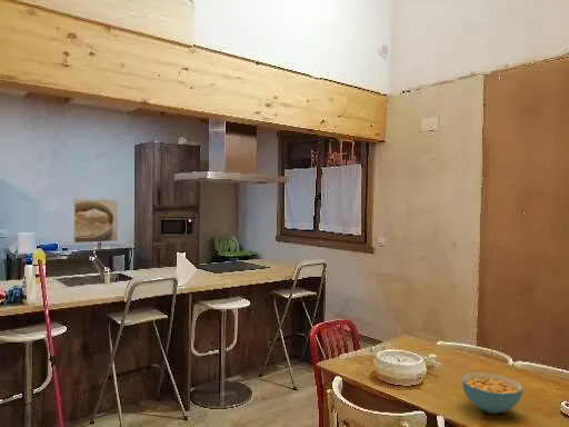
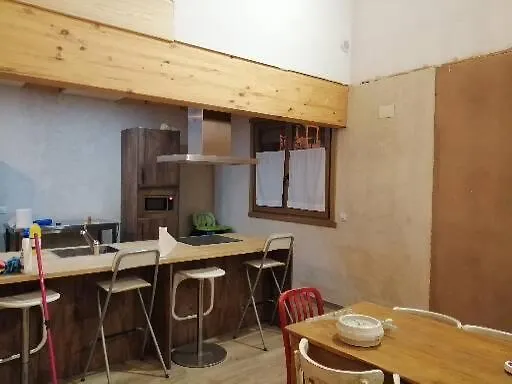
- cereal bowl [461,371,523,415]
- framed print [72,198,119,244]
